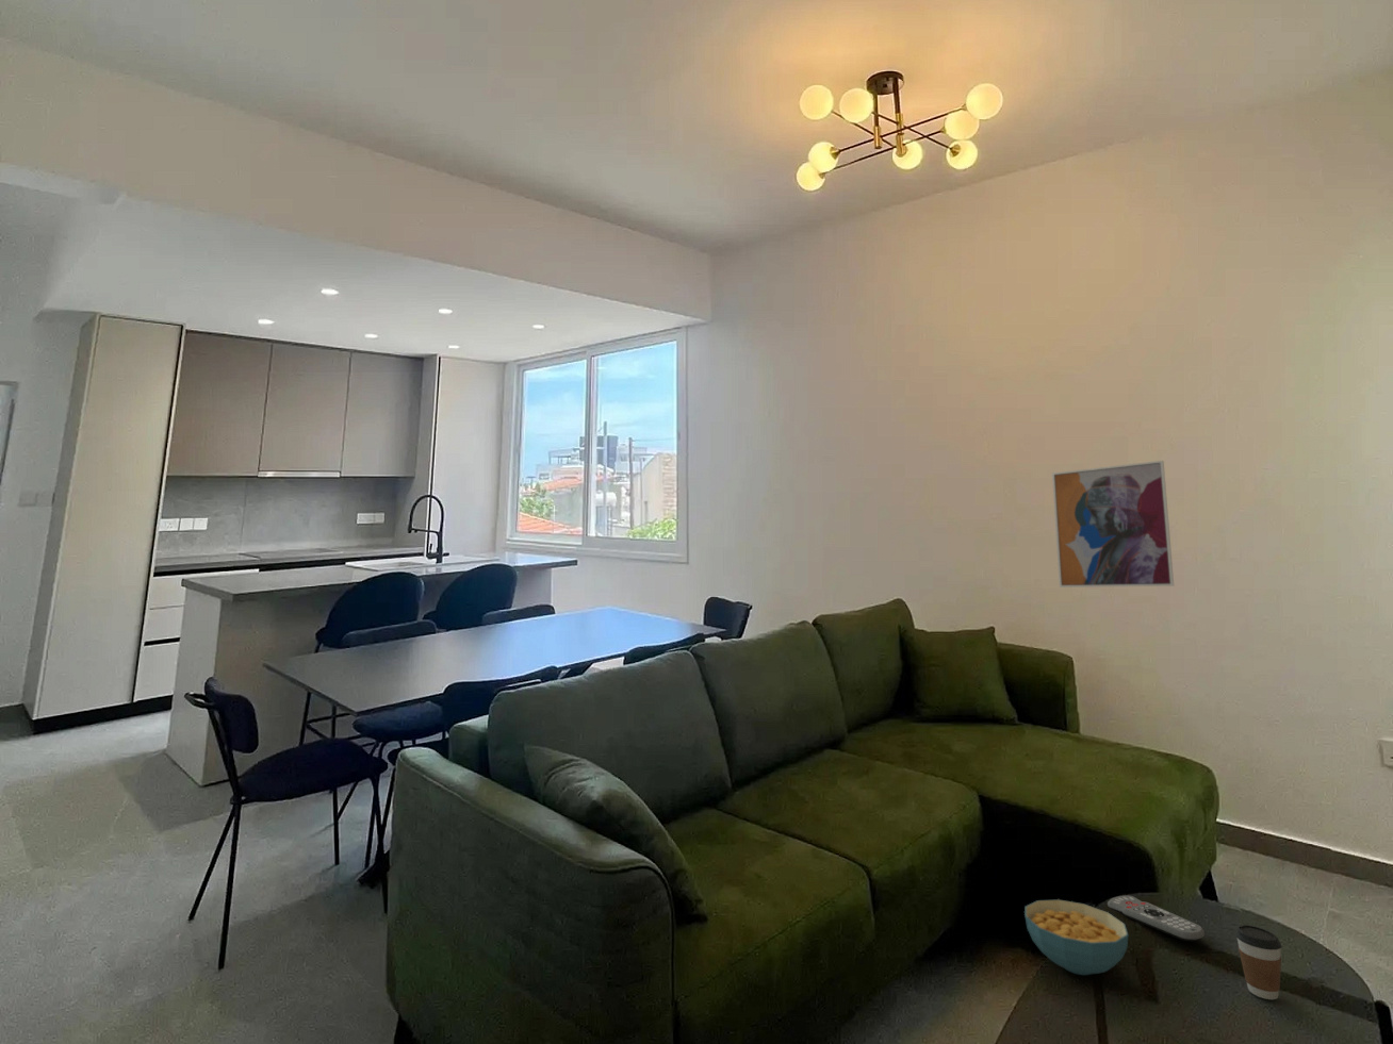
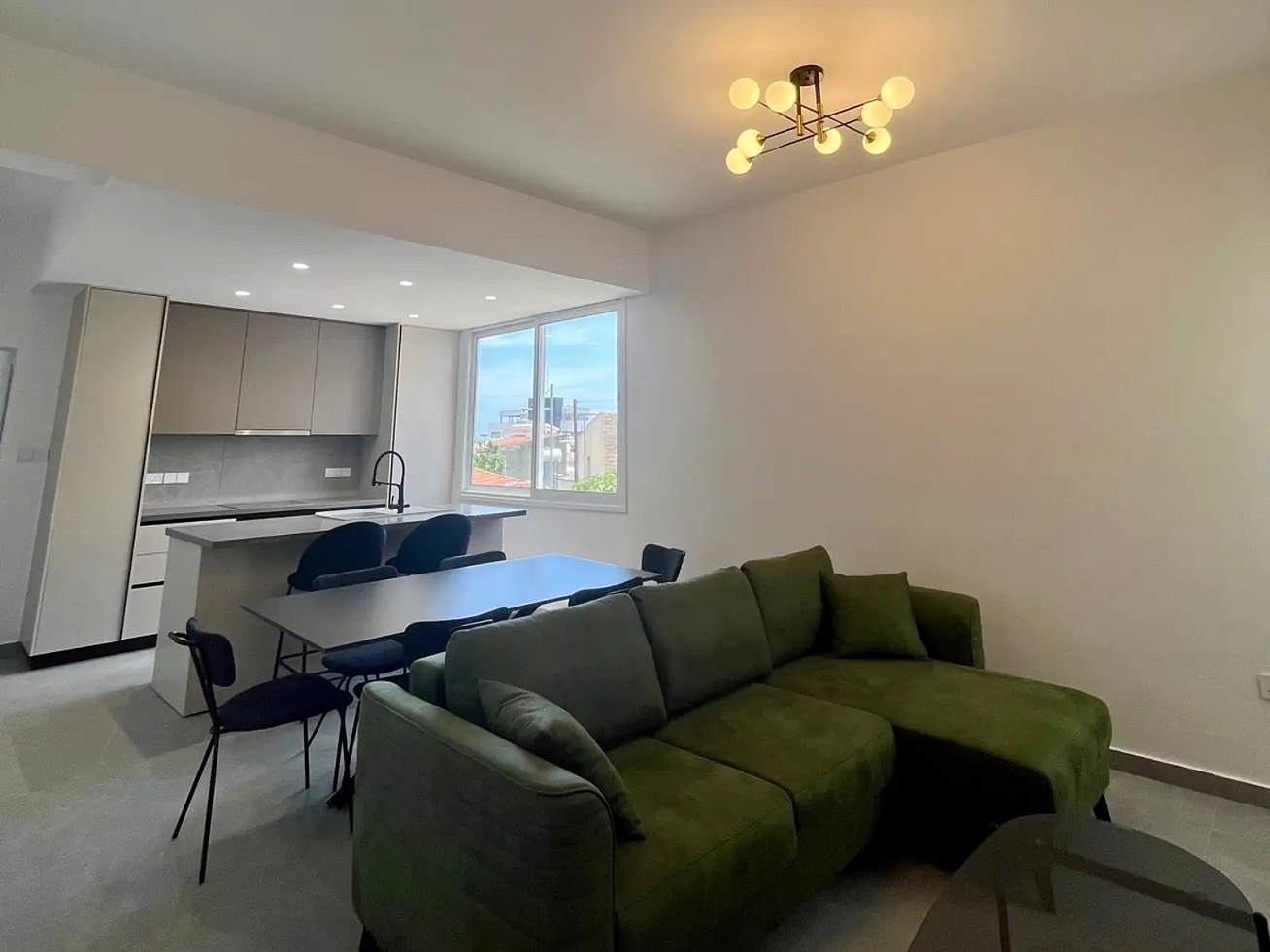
- cereal bowl [1023,898,1129,976]
- coffee cup [1235,923,1282,1000]
- remote control [1107,894,1205,942]
- wall art [1051,459,1175,589]
